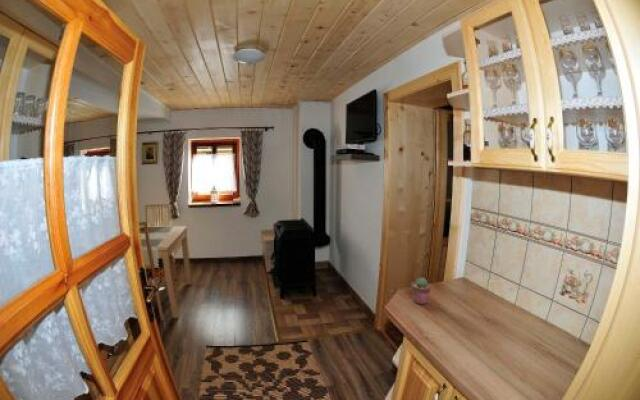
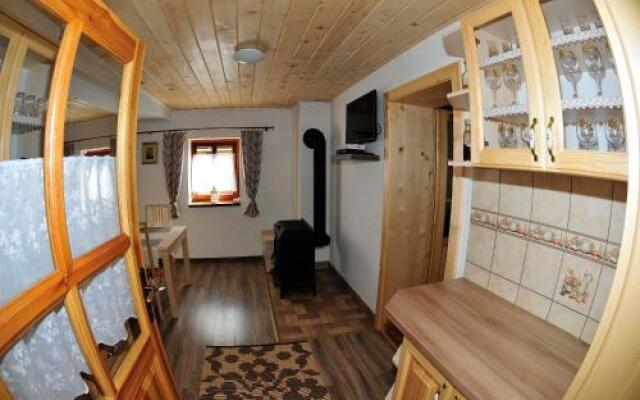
- potted succulent [410,277,432,305]
